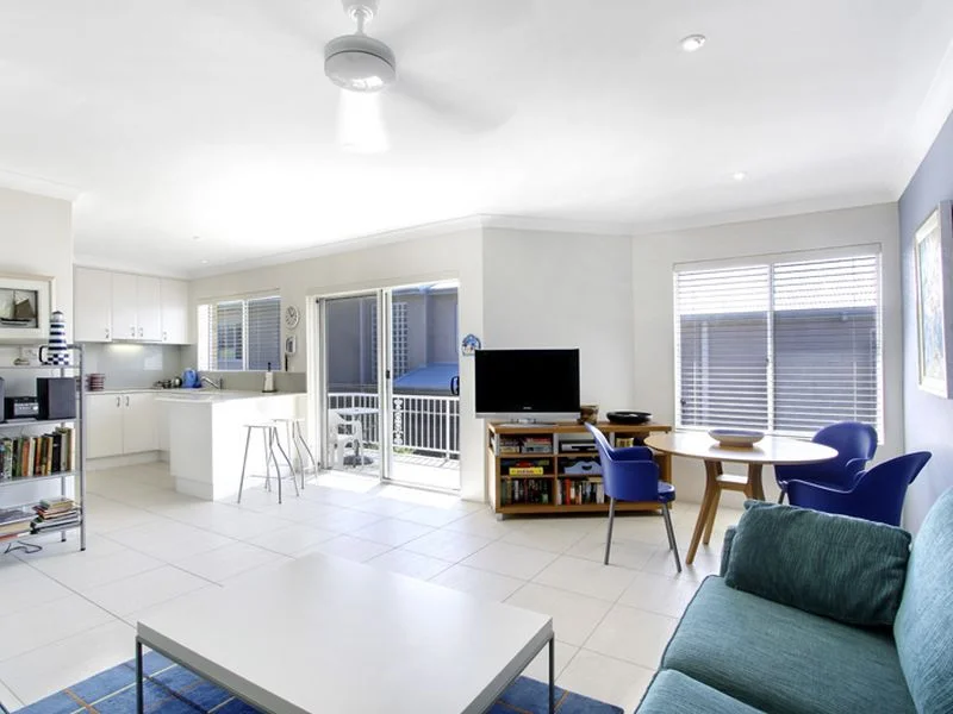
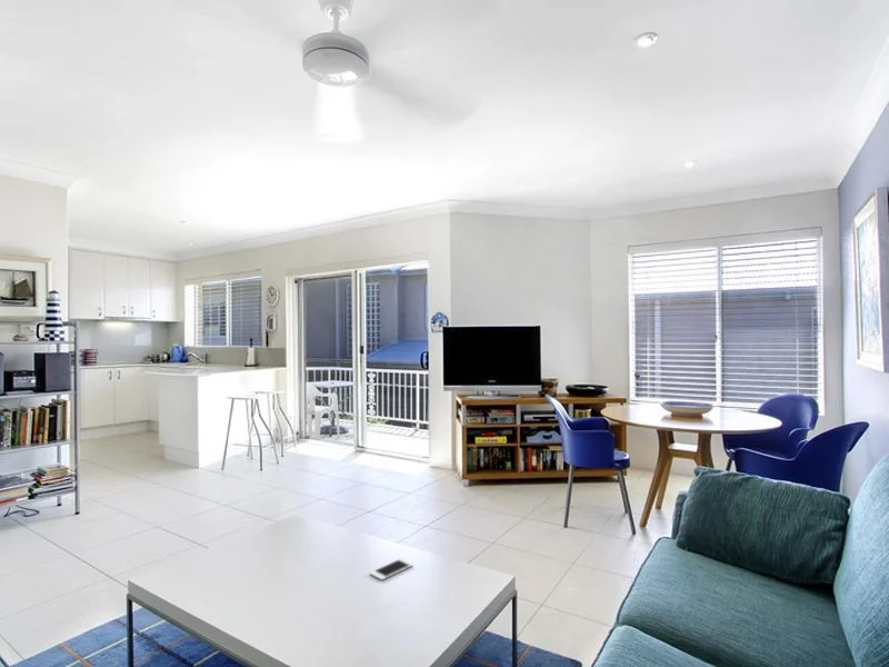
+ cell phone [369,558,414,581]
